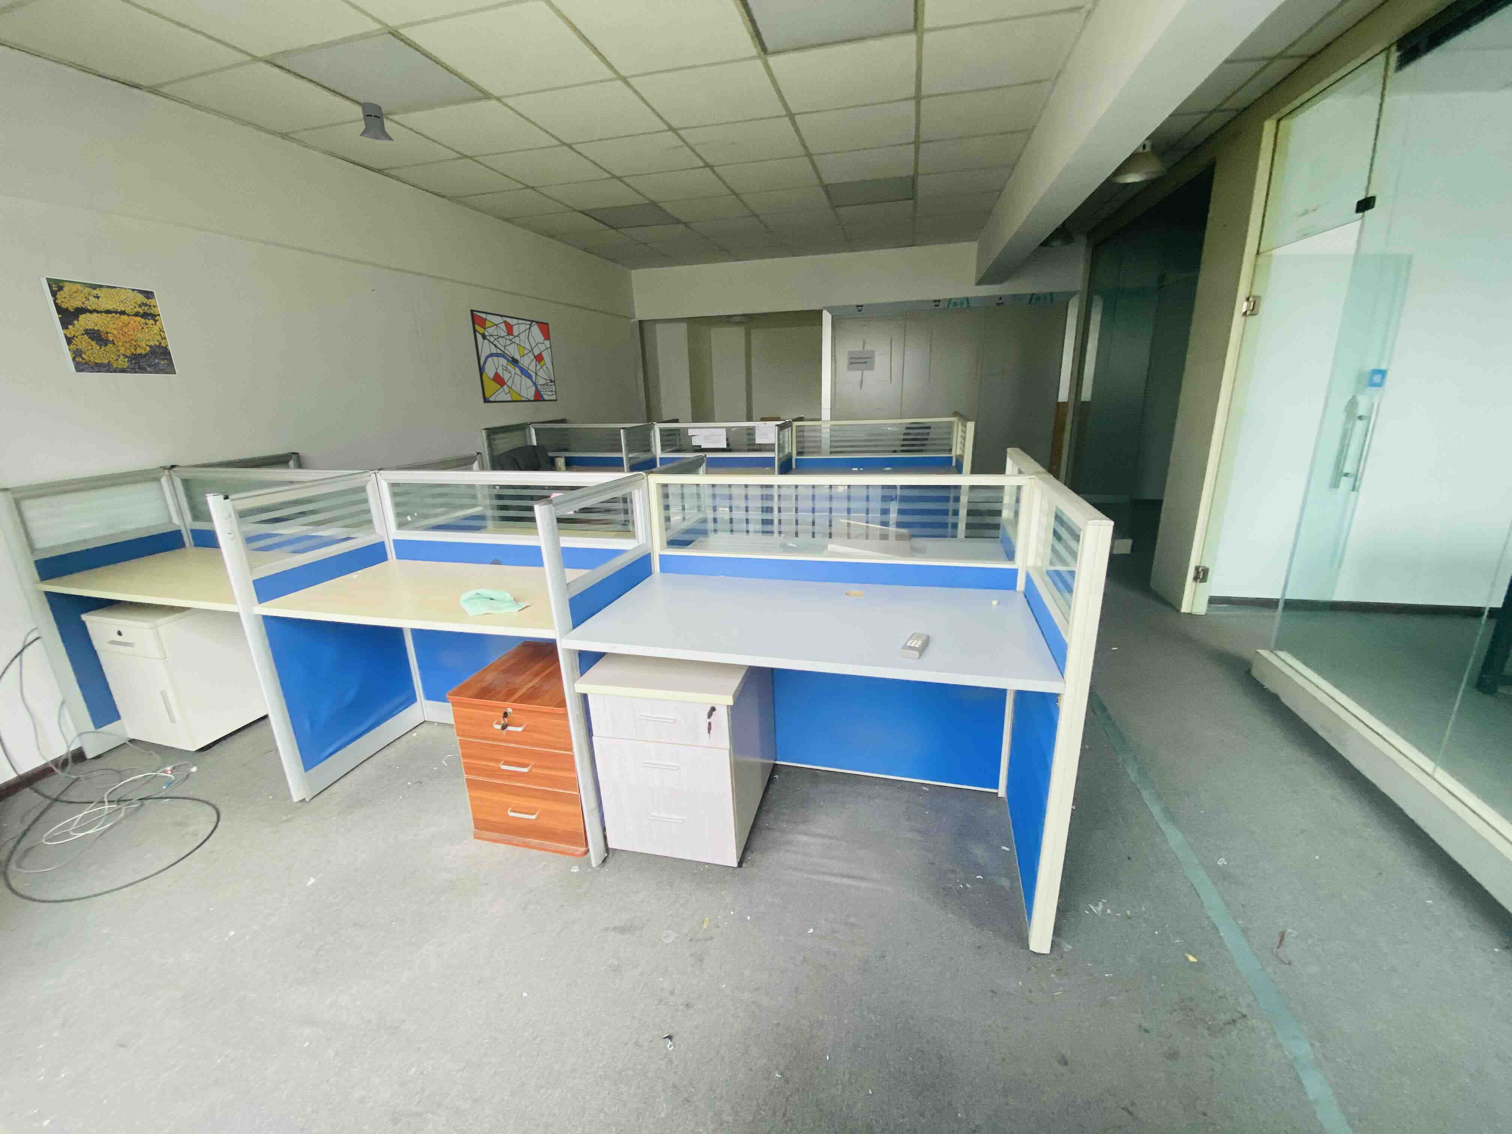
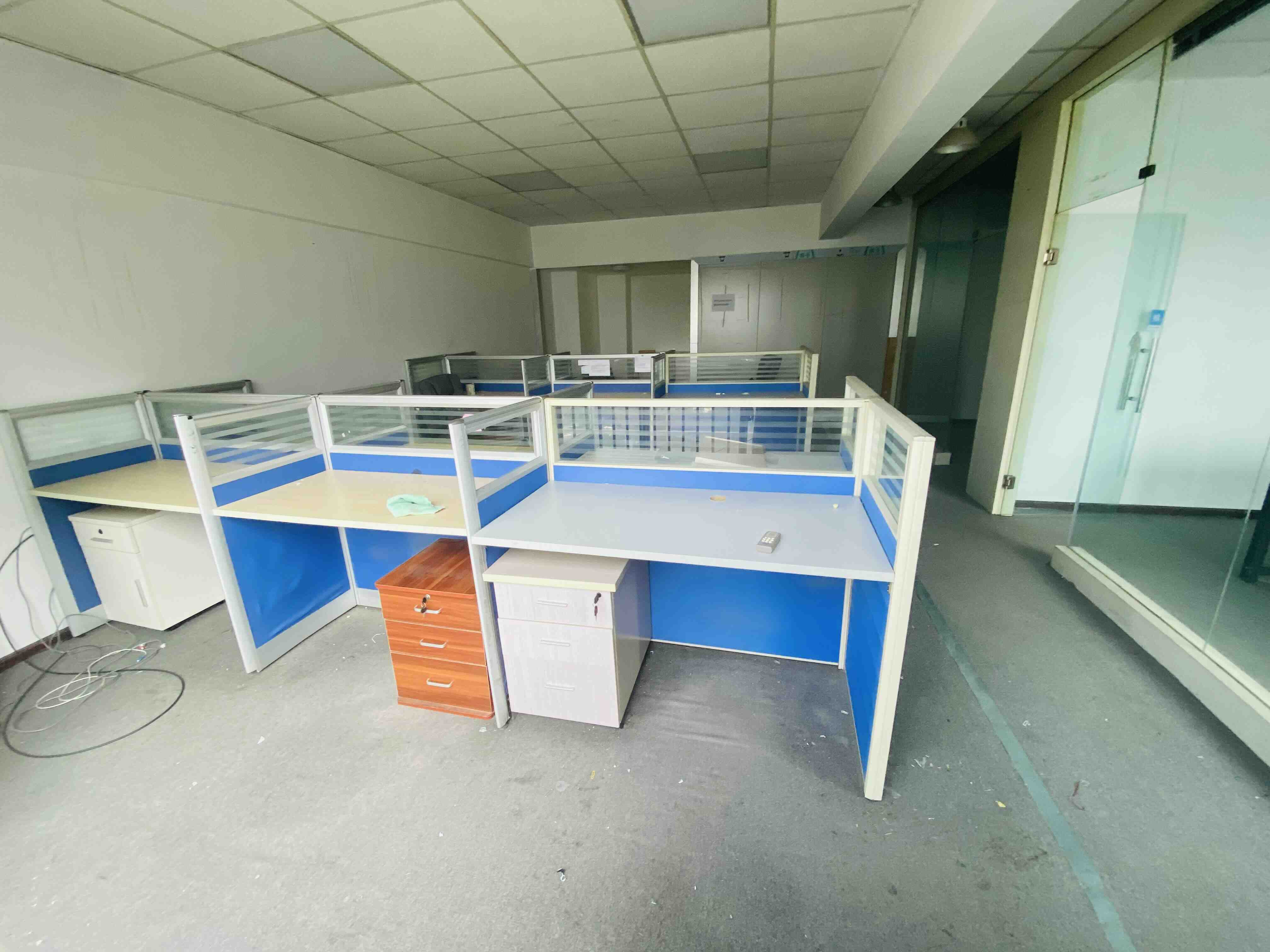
- wall art [469,309,557,404]
- knight helmet [360,102,394,141]
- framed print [38,275,179,376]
